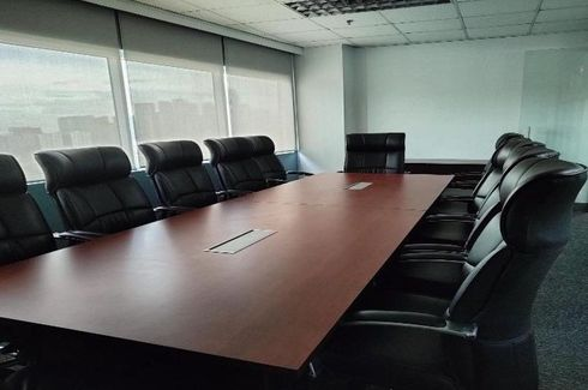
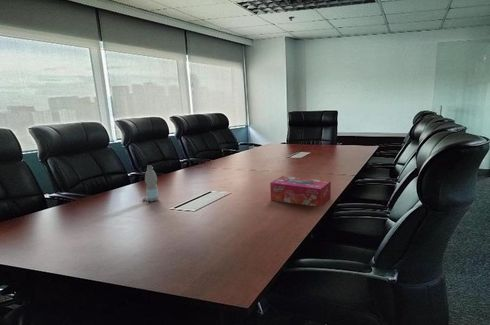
+ tissue box [269,175,332,208]
+ water bottle [141,164,160,203]
